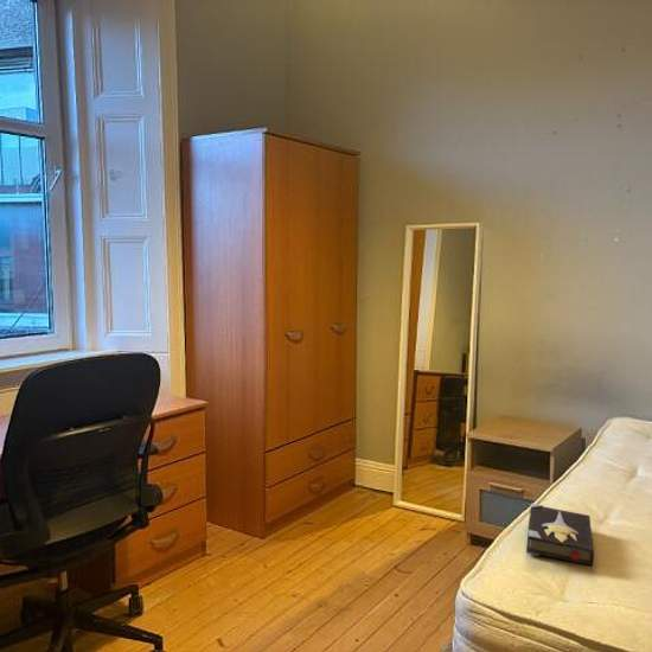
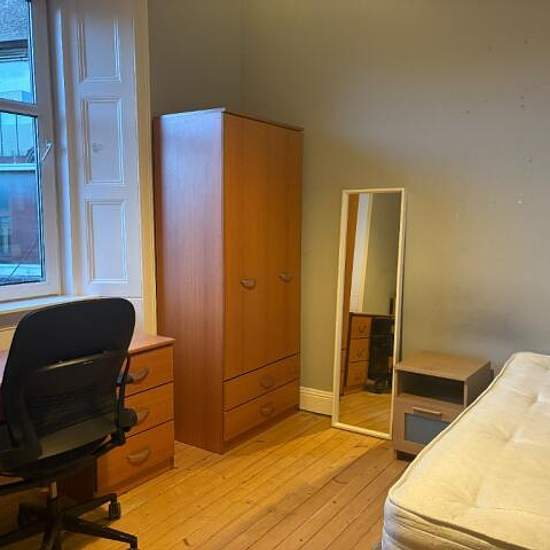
- hardback book [525,503,595,567]
